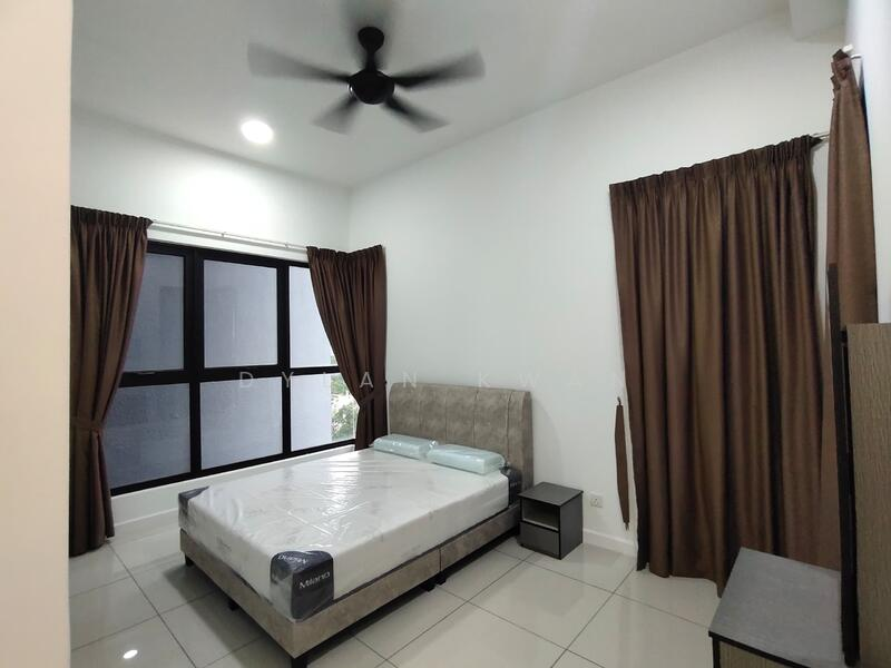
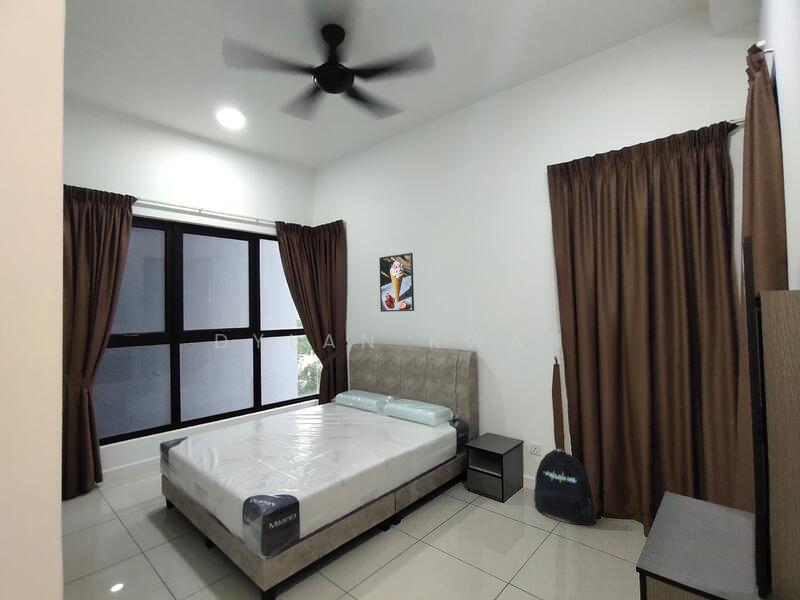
+ backpack [533,448,598,526]
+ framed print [378,252,415,313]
